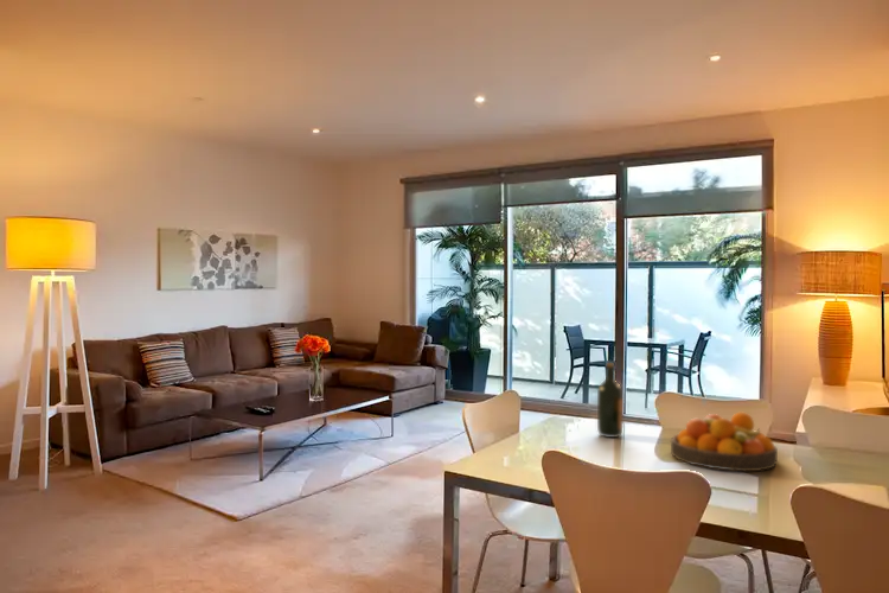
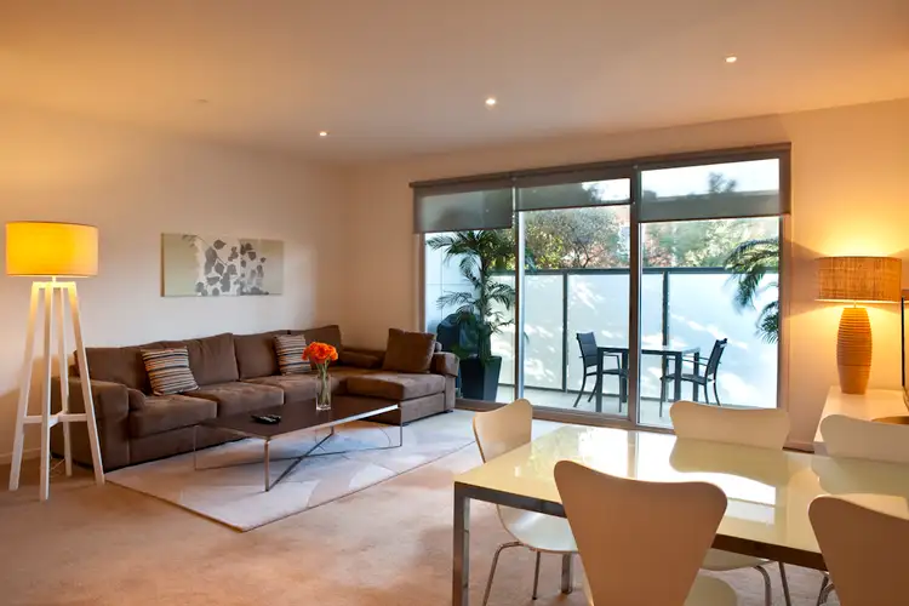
- wine bottle [596,362,625,439]
- fruit bowl [670,412,779,472]
